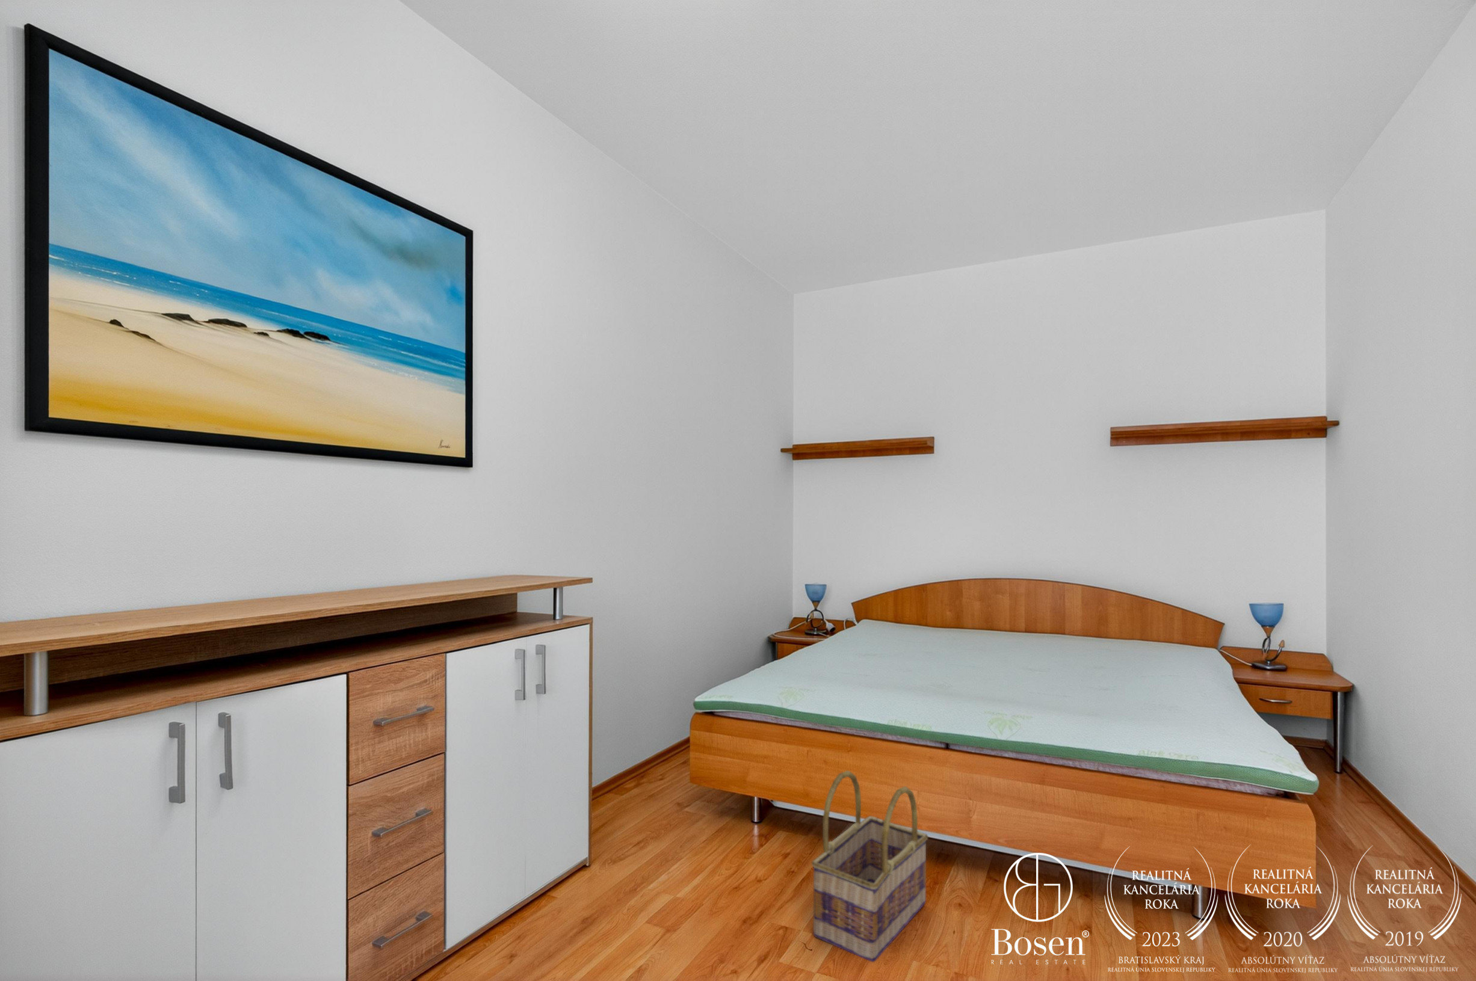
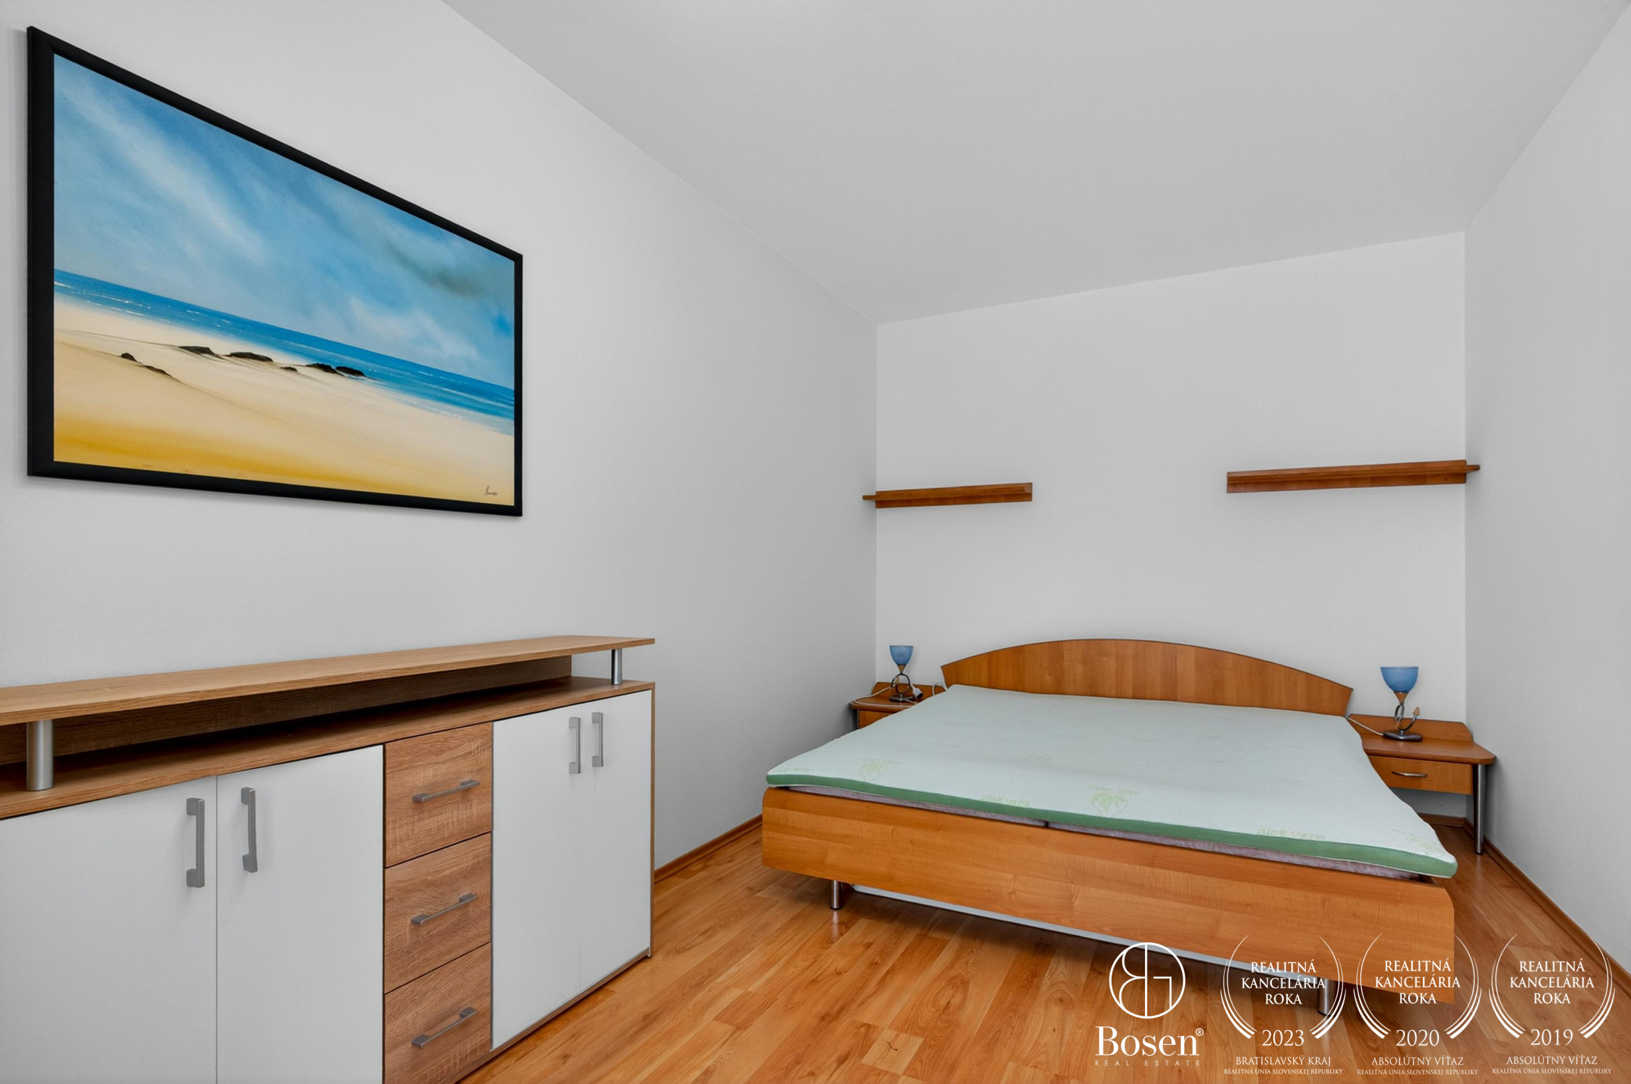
- basket [811,770,929,962]
